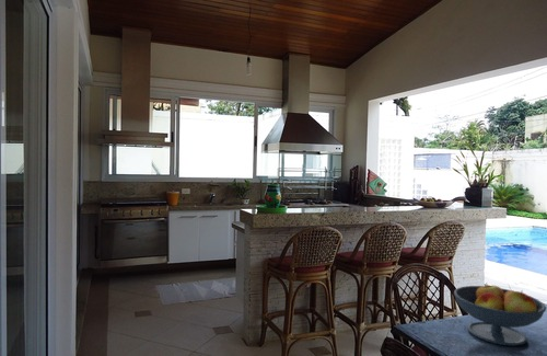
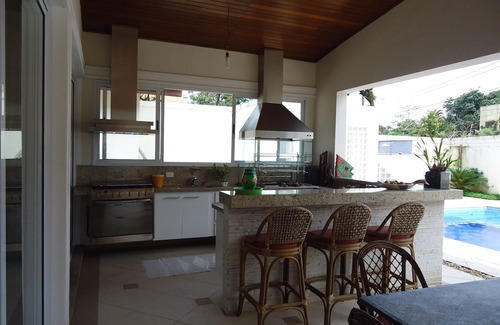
- fruit bowl [453,282,547,347]
